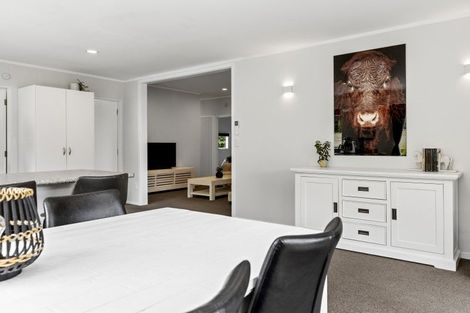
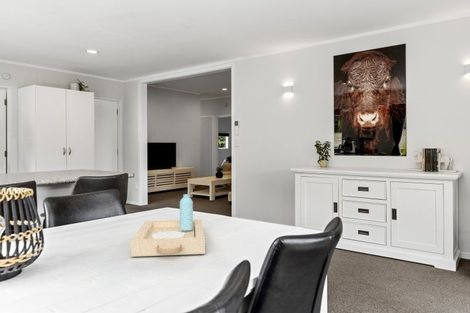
+ serving tray [130,193,206,258]
